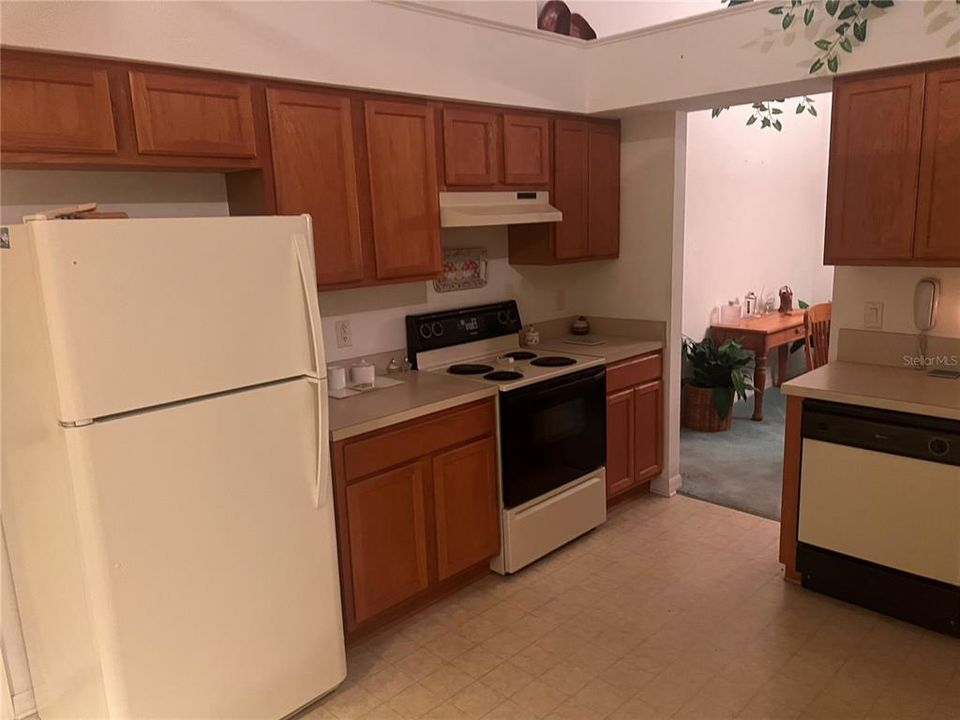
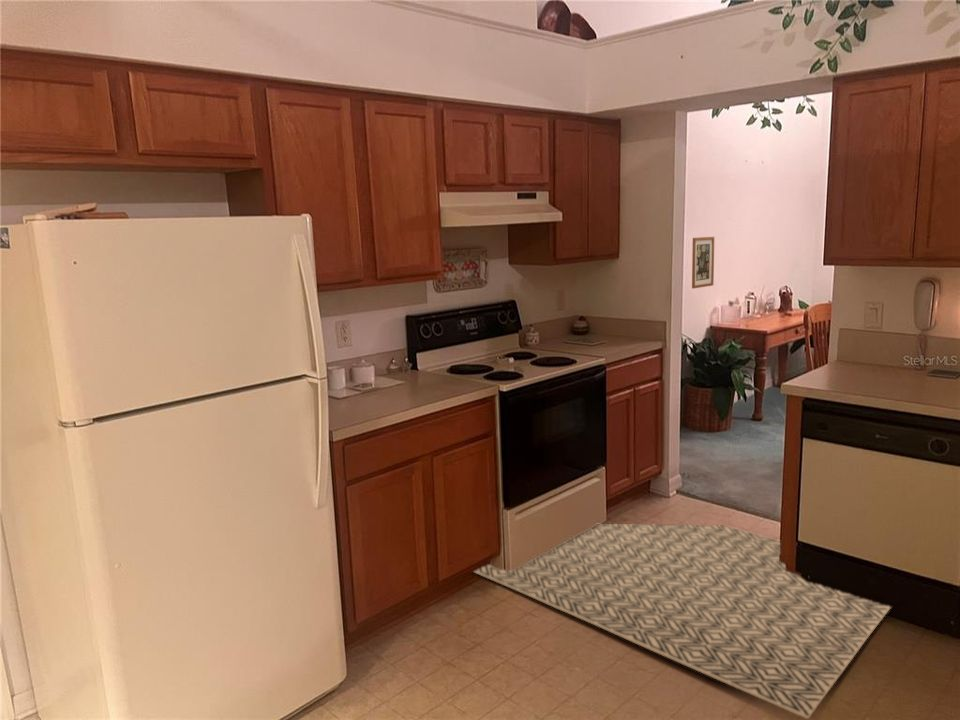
+ wall art [691,236,715,290]
+ rug [473,523,892,720]
